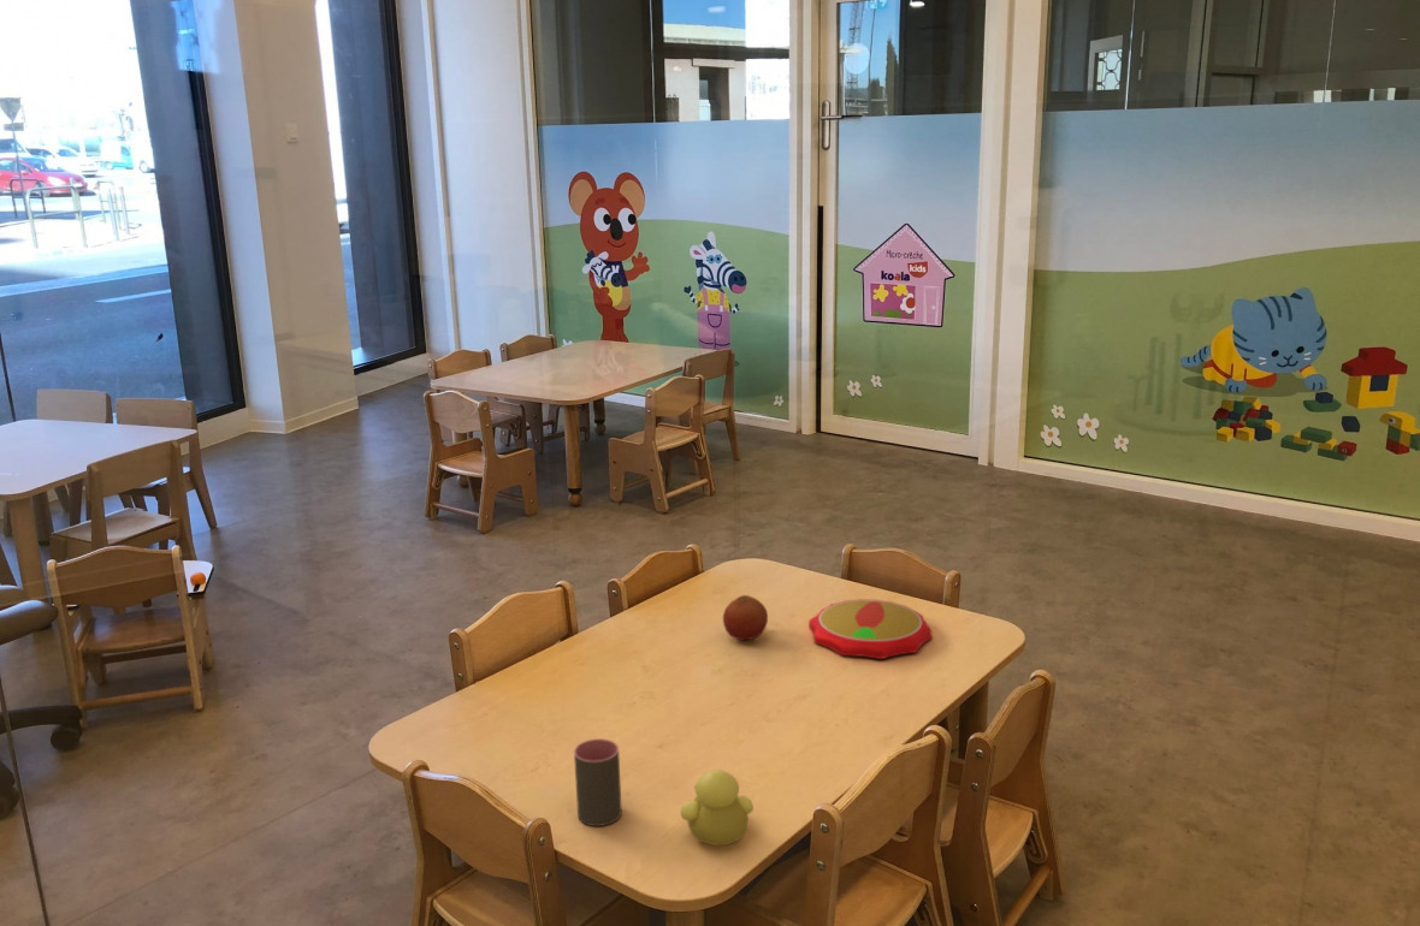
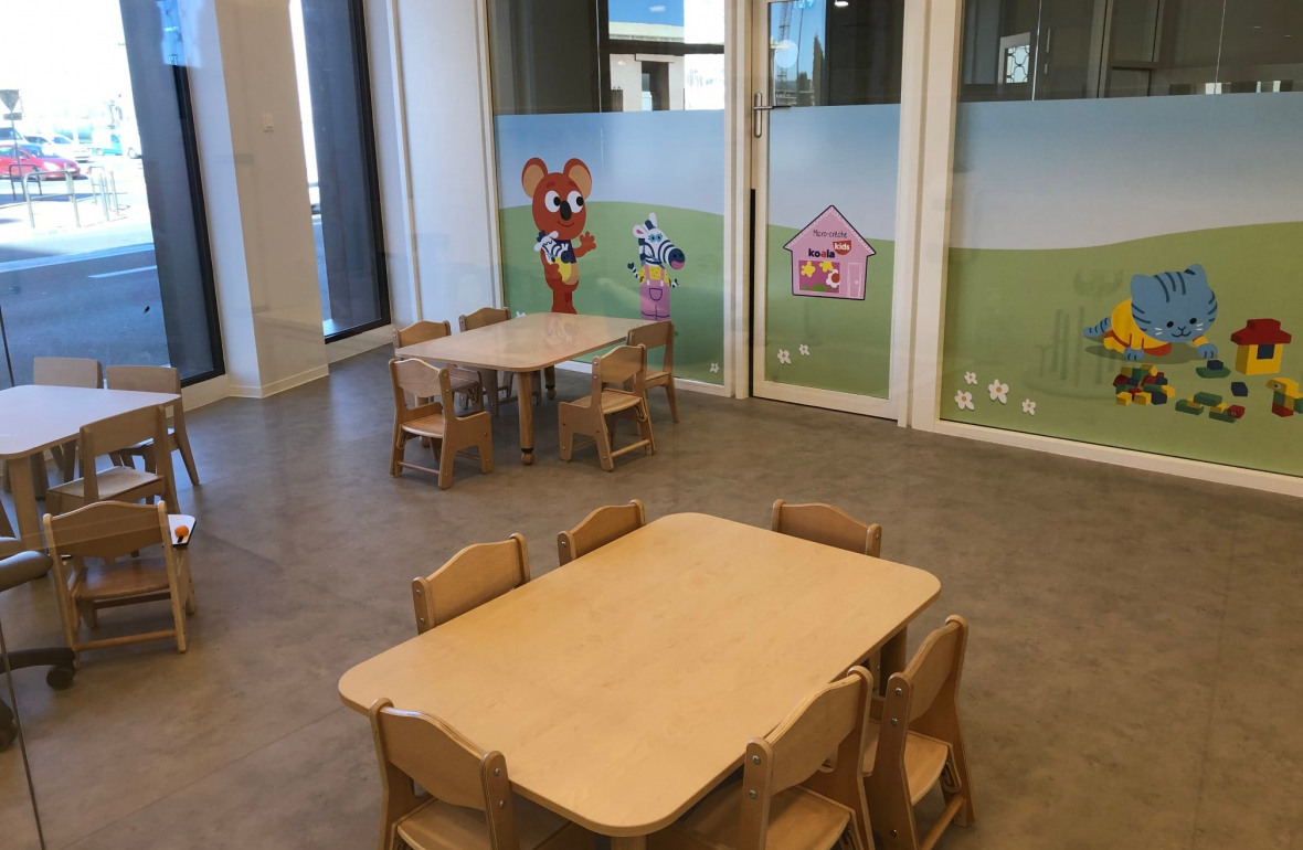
- cup [573,737,623,827]
- fruit [722,594,769,641]
- toy duck [680,768,755,847]
- plate [807,598,933,660]
